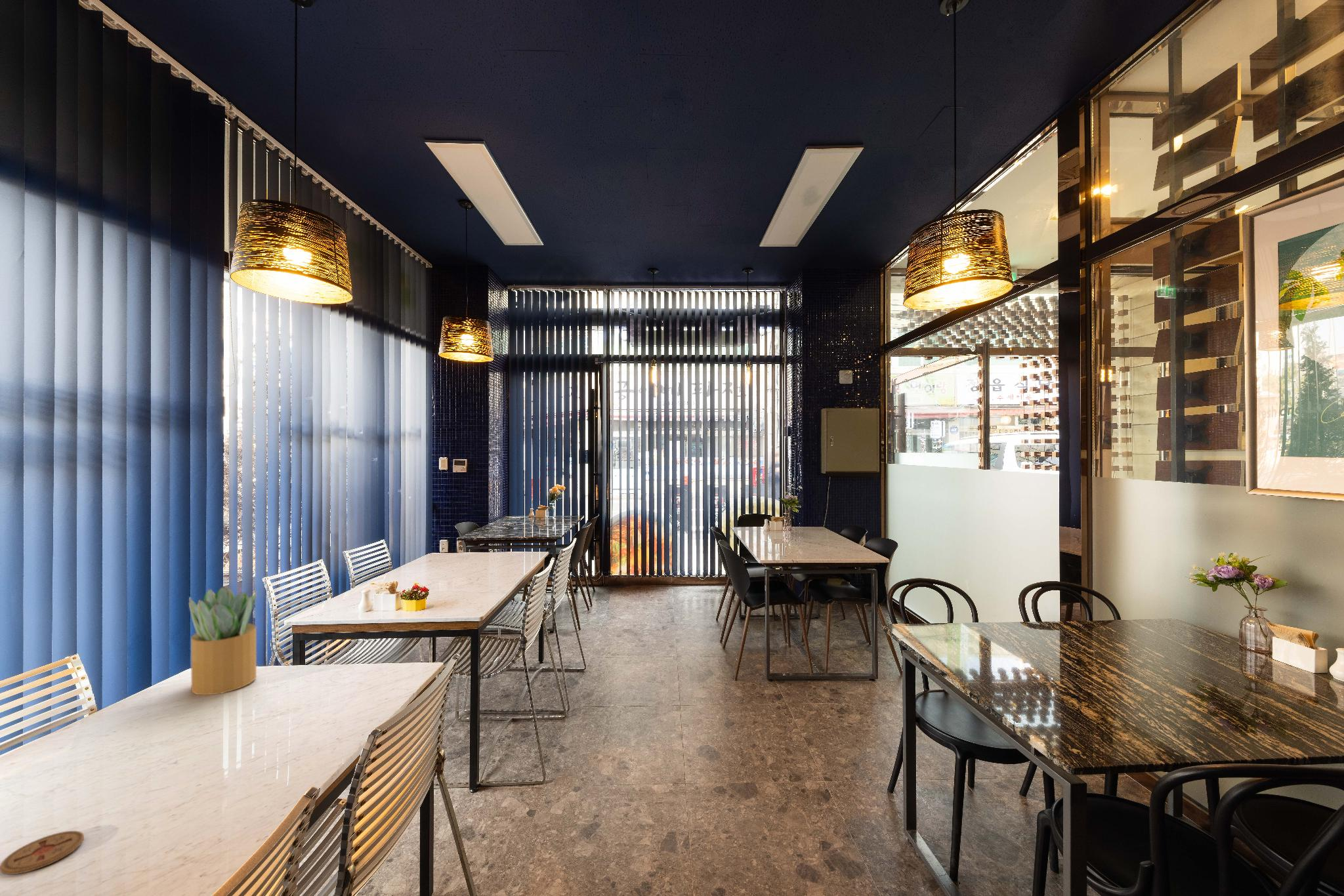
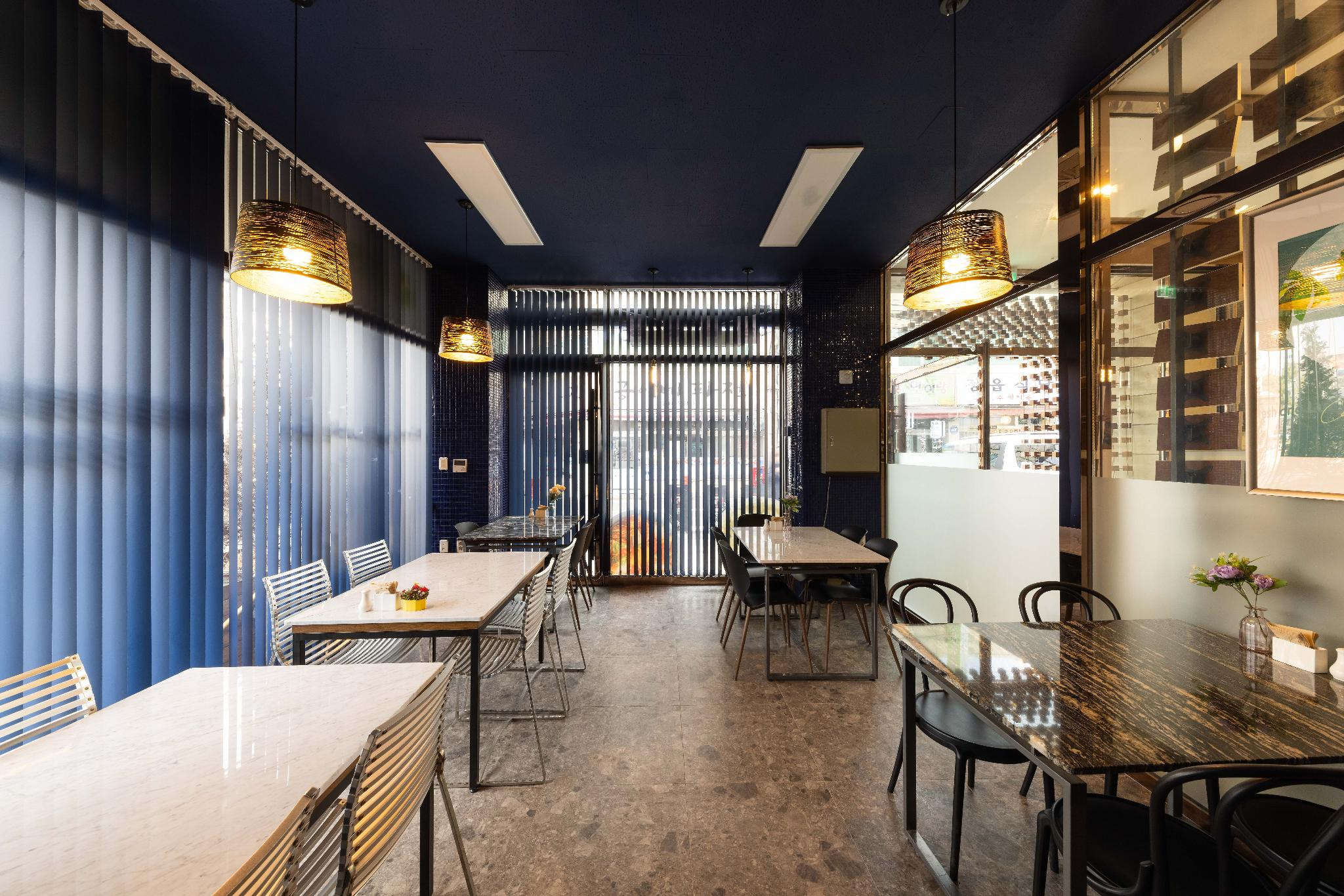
- potted plant [188,586,257,696]
- coaster [0,830,85,875]
